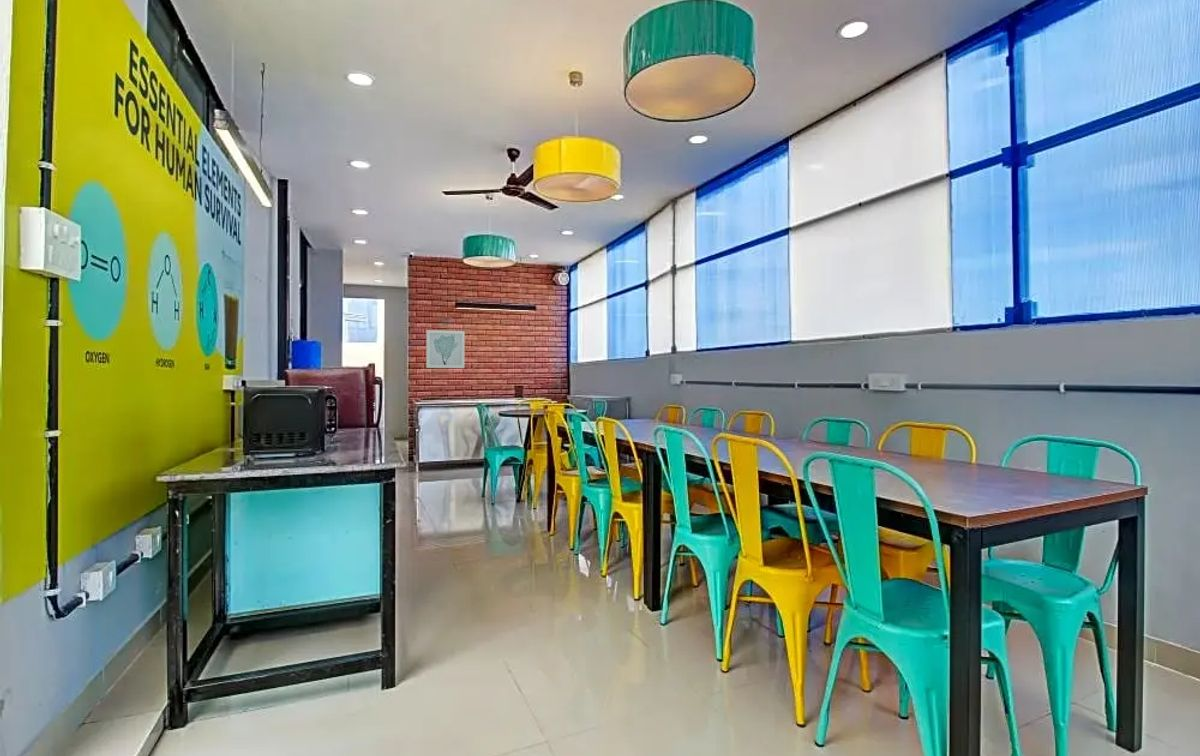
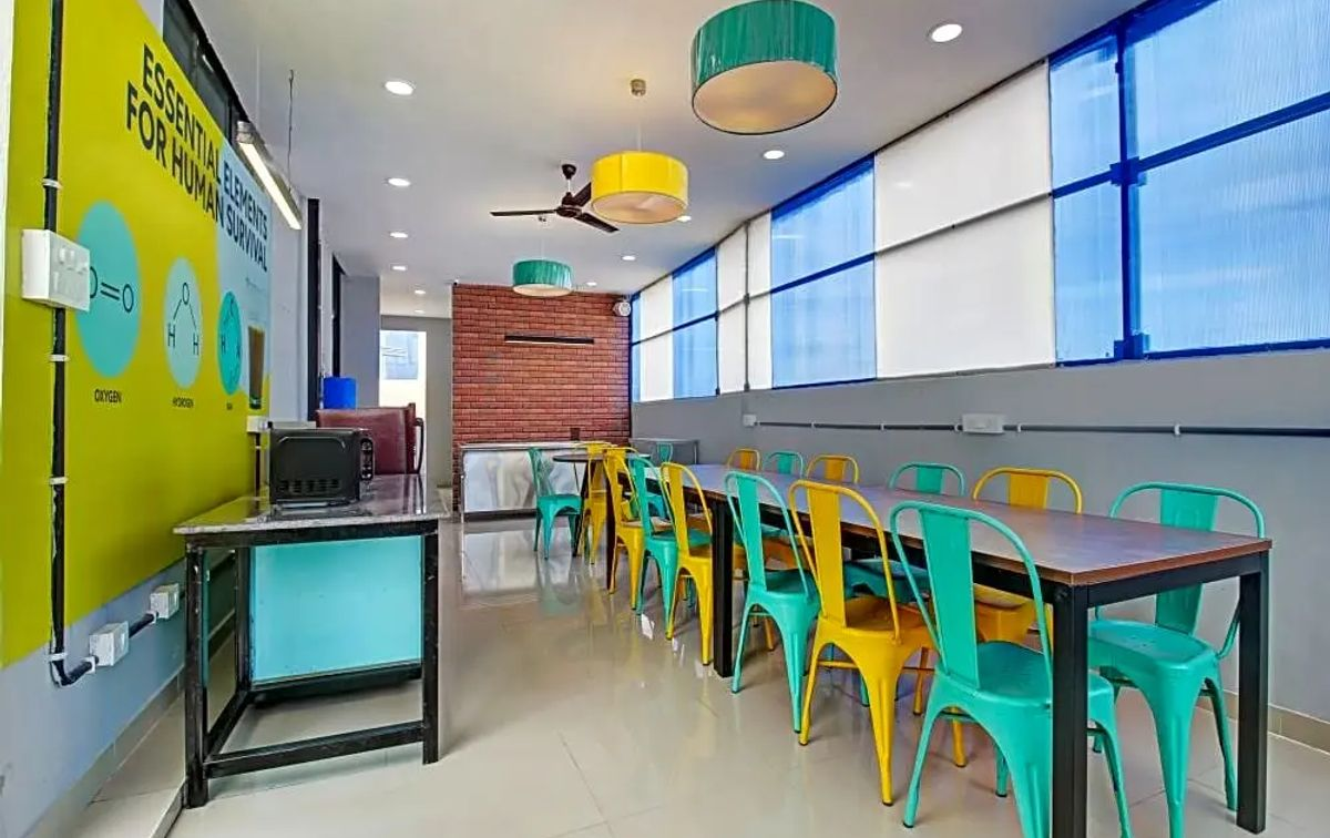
- wall art [425,329,466,369]
